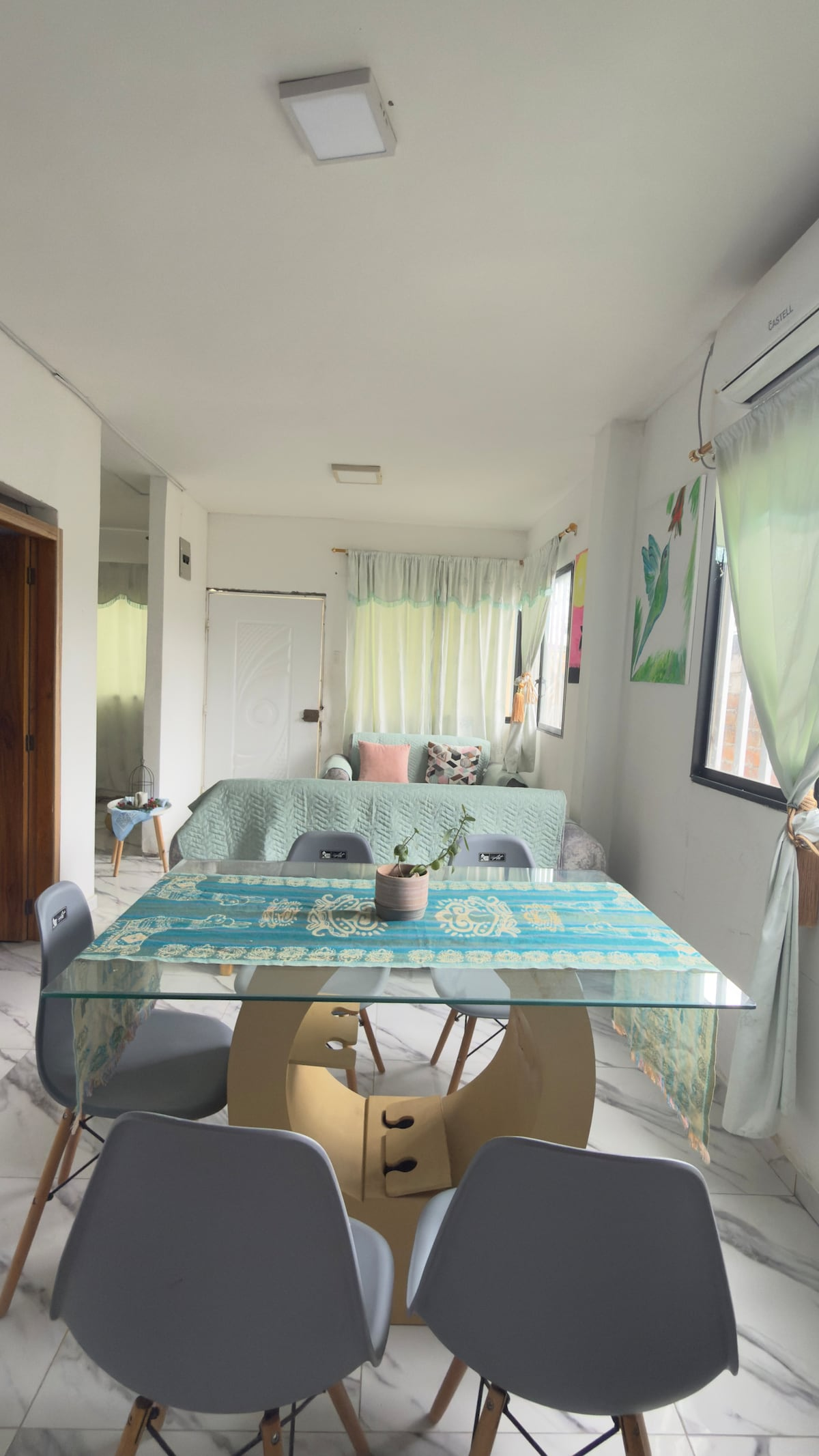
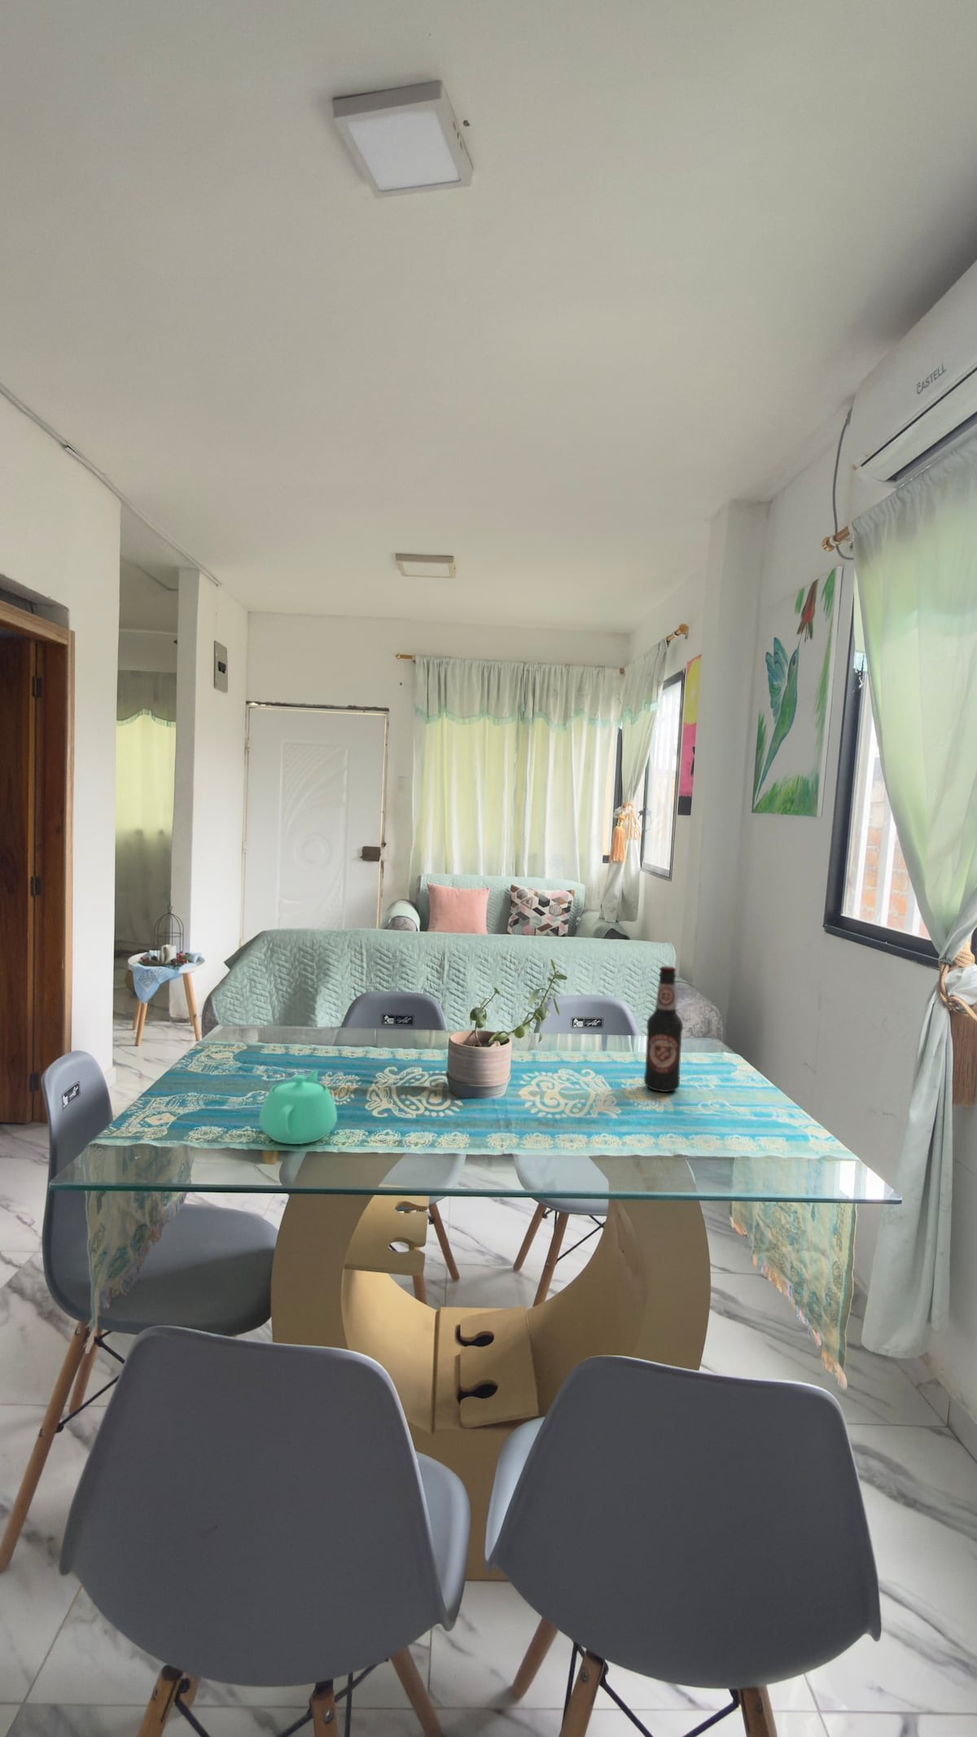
+ bottle [643,965,684,1093]
+ teapot [258,1069,338,1145]
